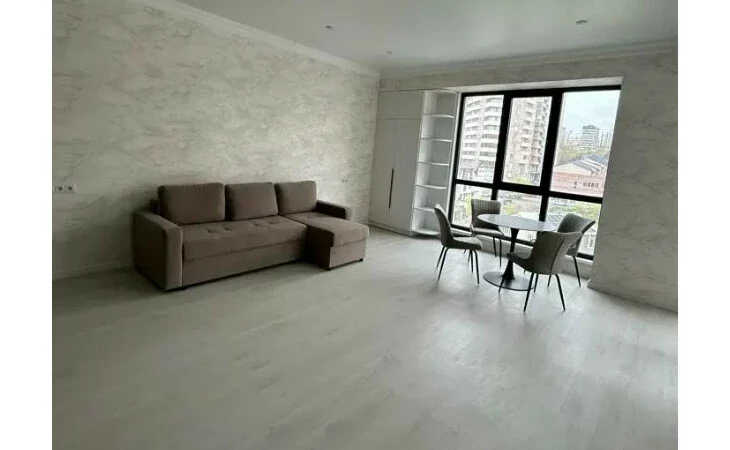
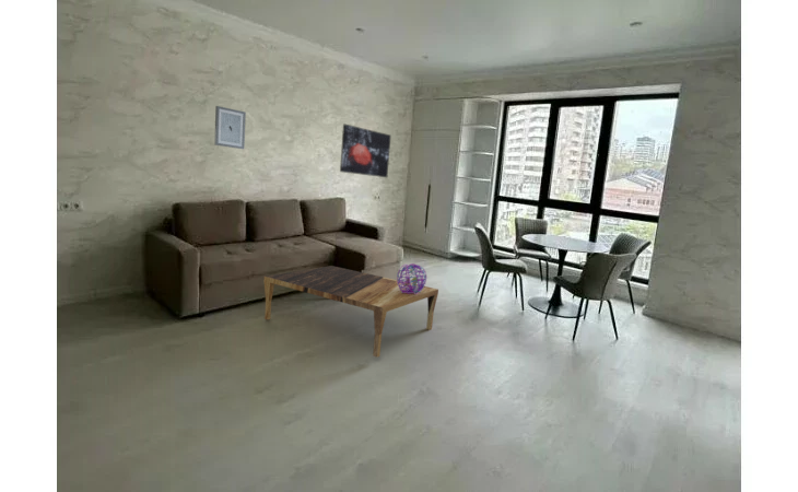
+ wall art [339,124,392,178]
+ wall art [213,105,247,150]
+ coffee table [262,265,439,359]
+ decorative sphere [396,262,427,294]
